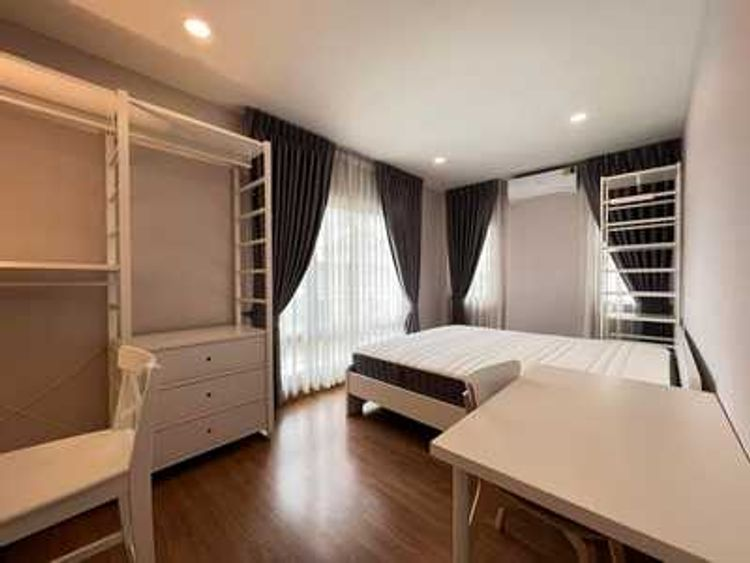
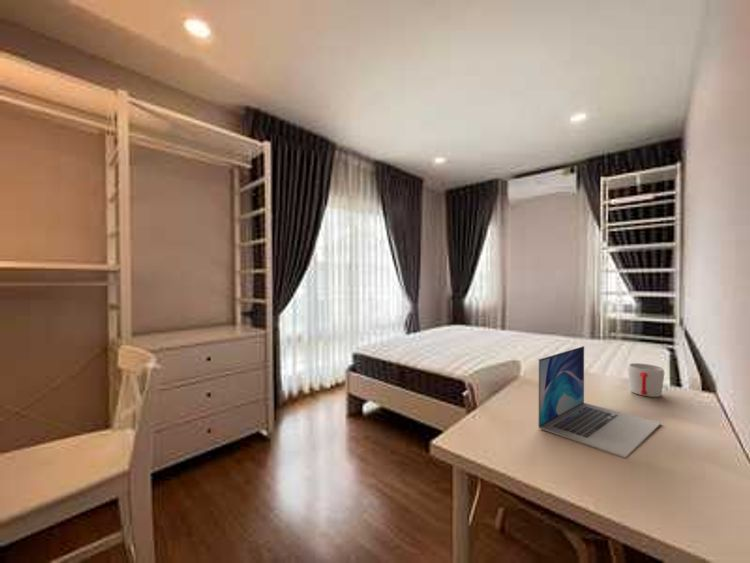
+ laptop [537,345,662,459]
+ mug [627,362,665,398]
